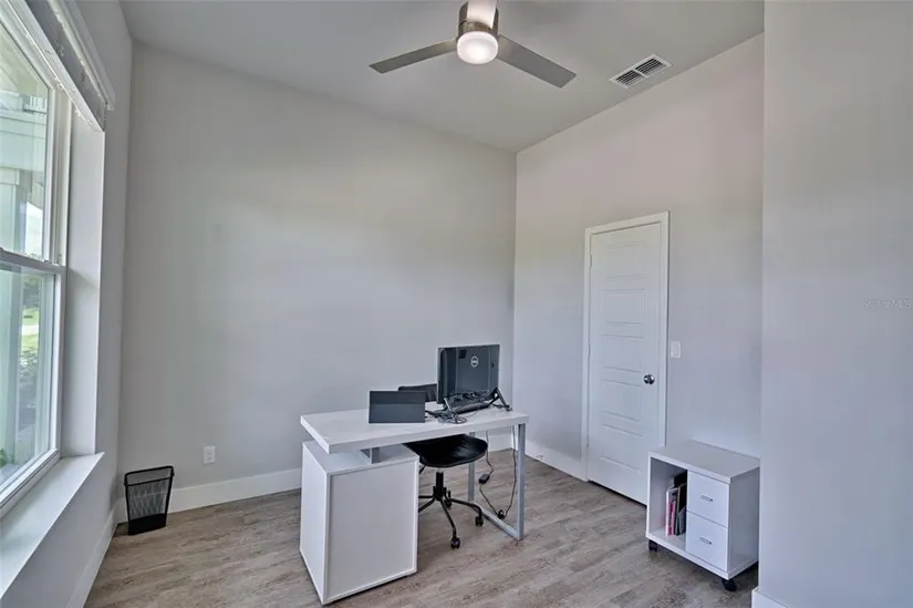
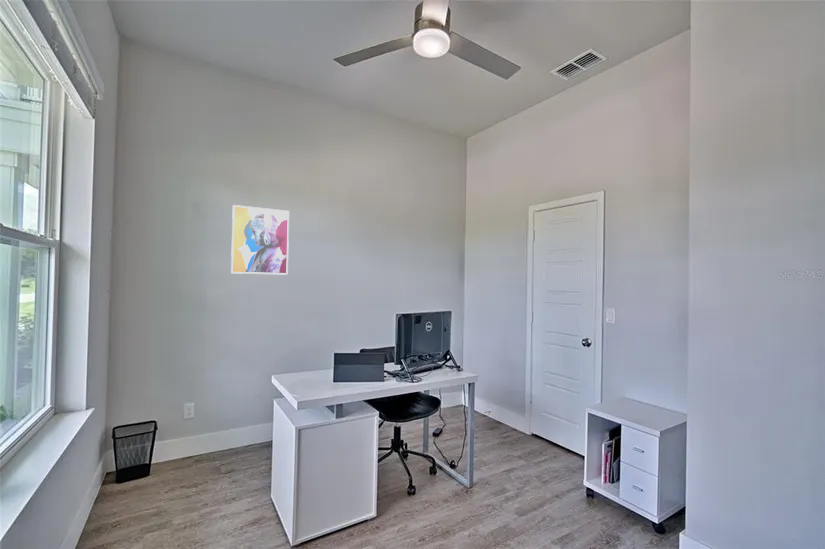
+ wall art [230,204,290,276]
